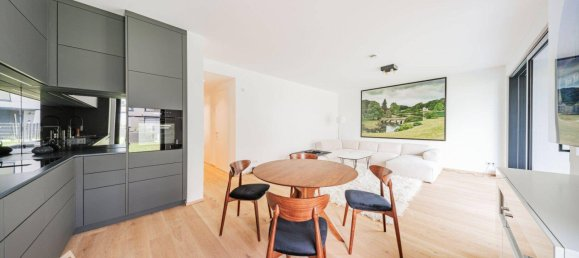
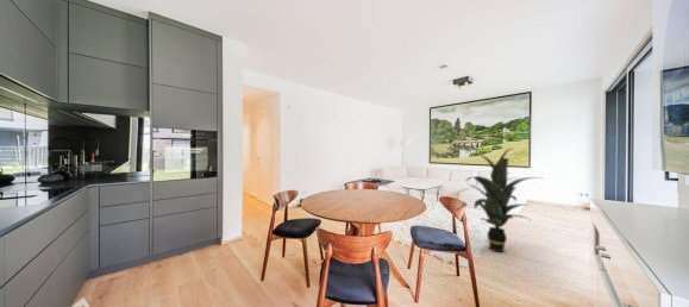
+ indoor plant [464,148,544,253]
